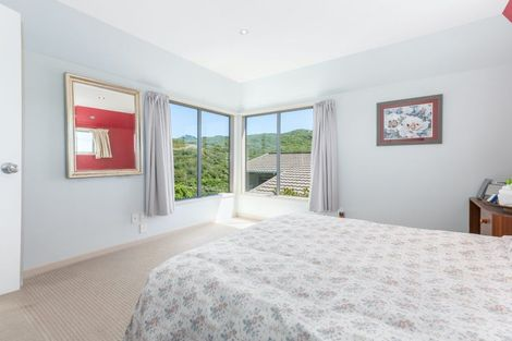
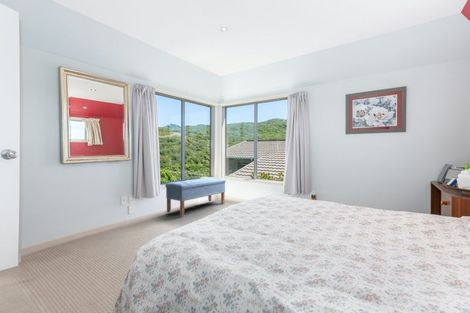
+ bench [164,177,227,217]
